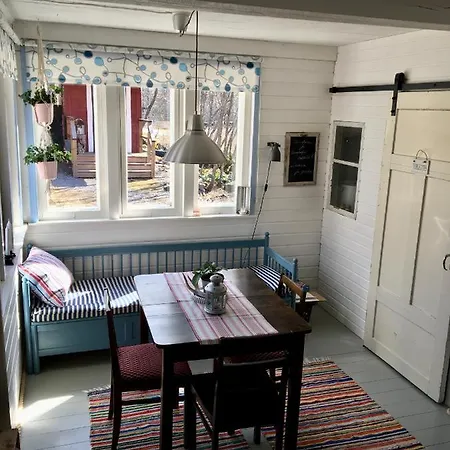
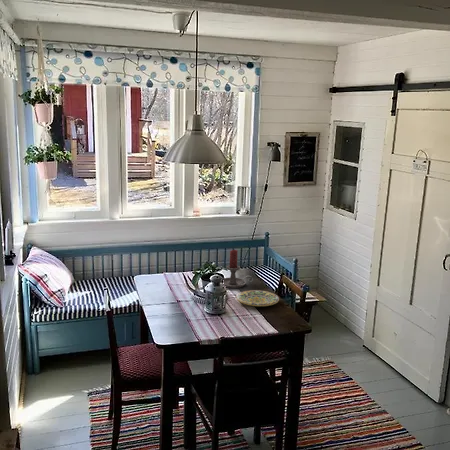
+ plate [235,289,280,307]
+ candle holder [223,249,254,289]
